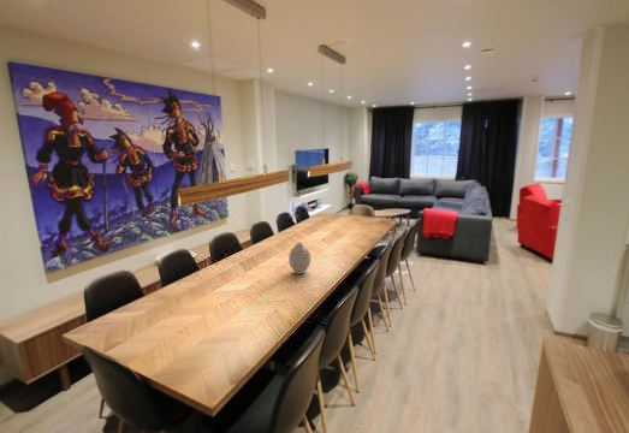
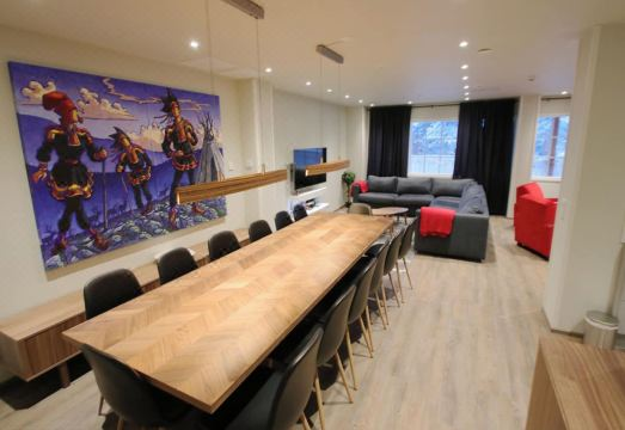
- vase [287,242,311,275]
